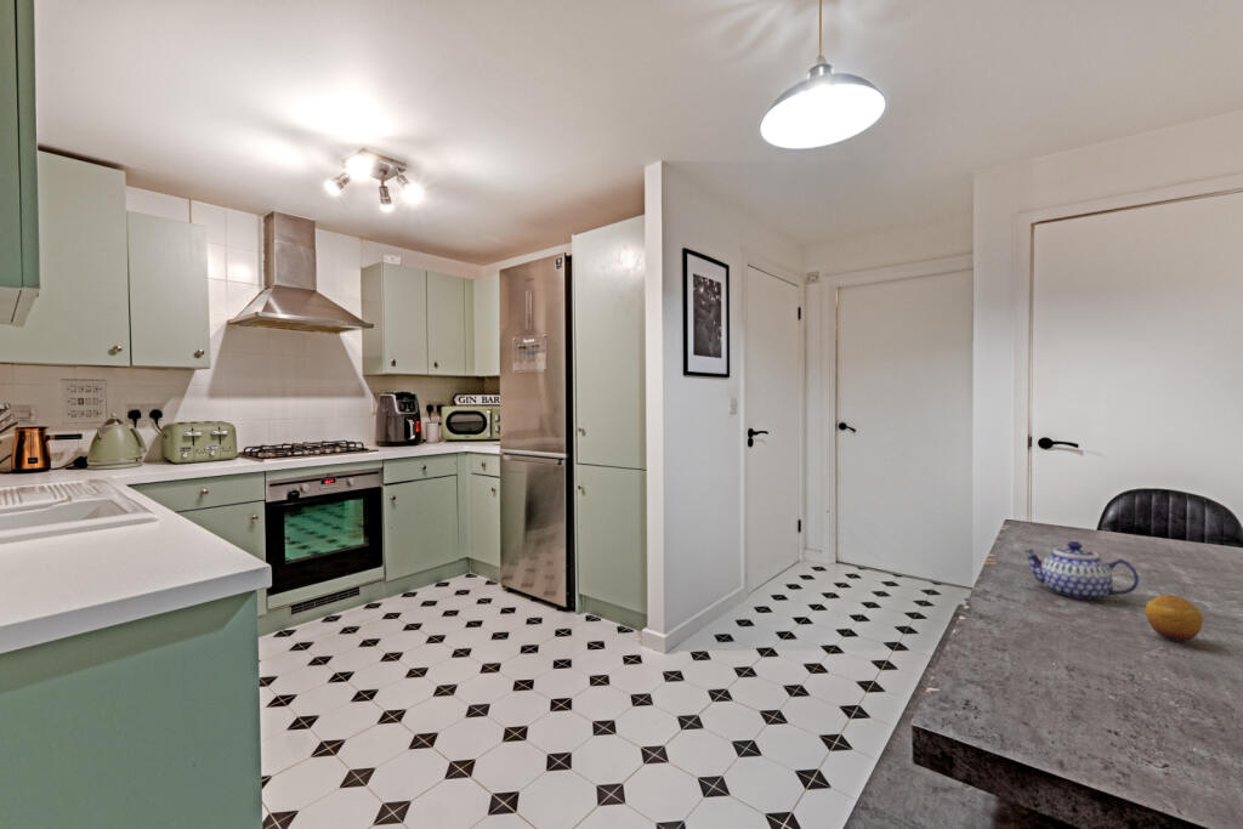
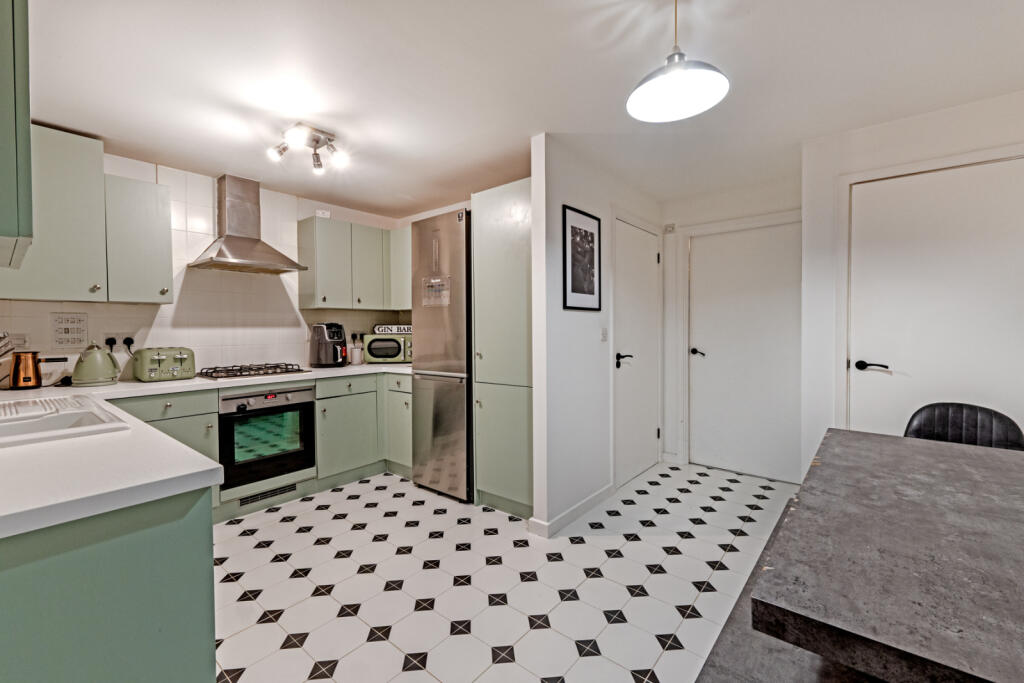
- fruit [1143,594,1204,643]
- teapot [1023,540,1140,601]
